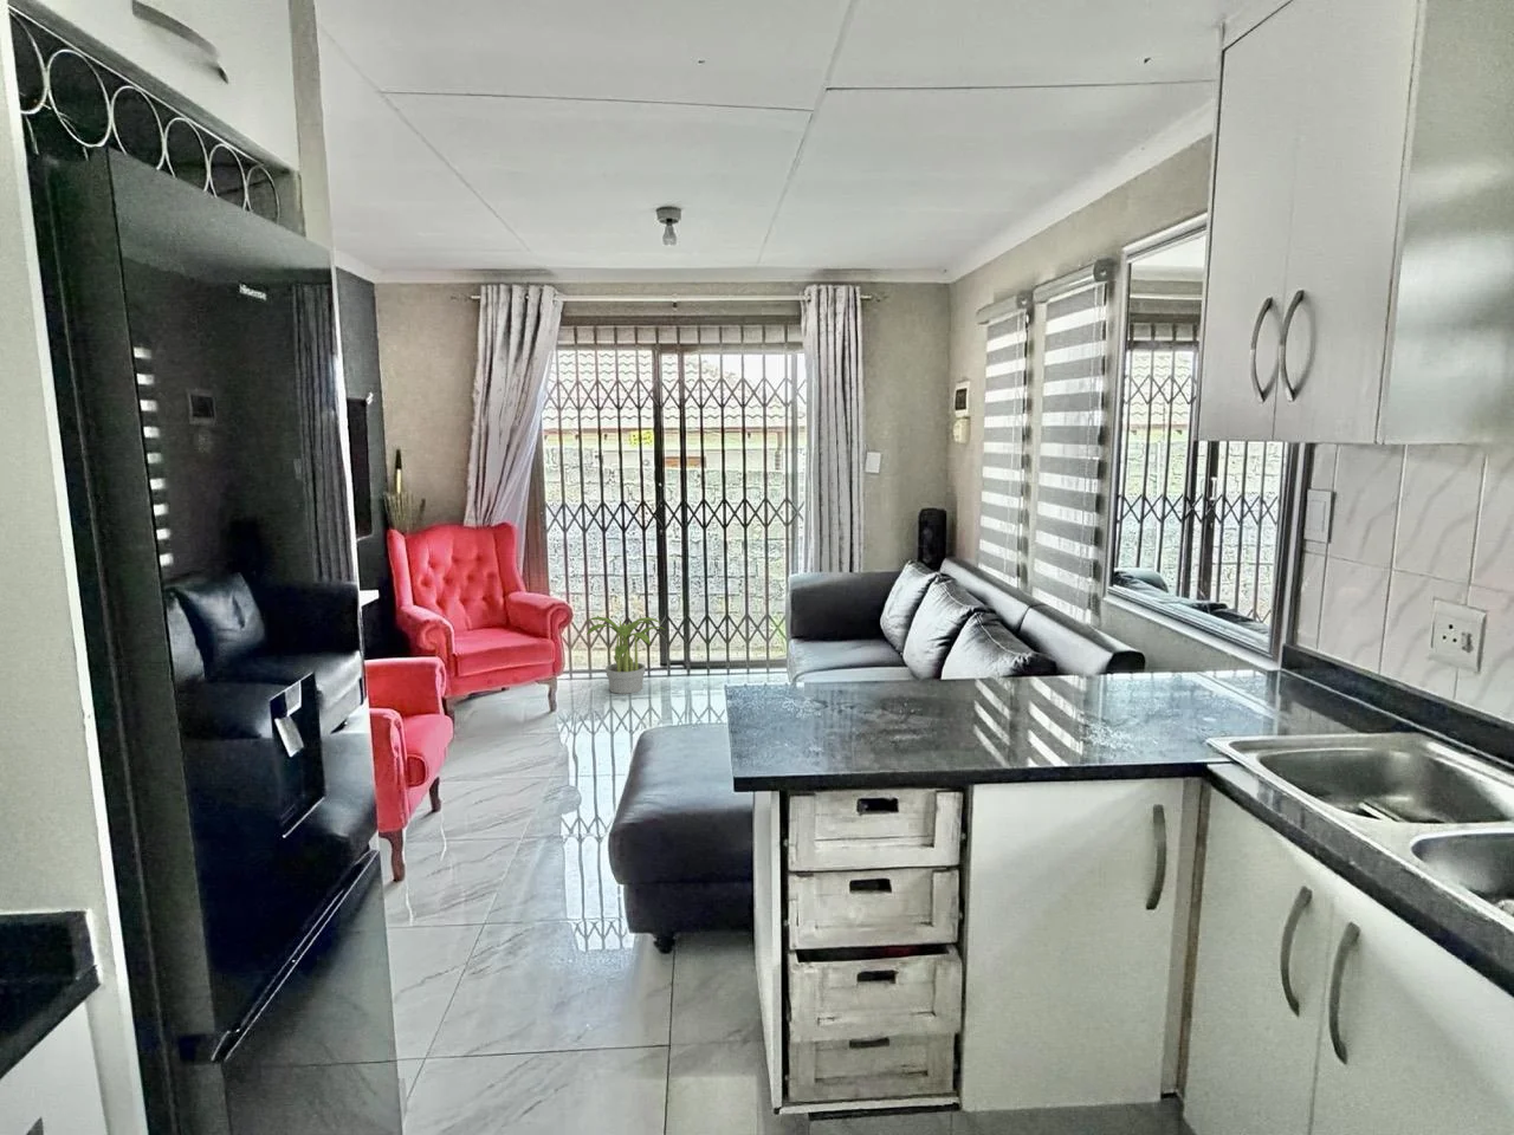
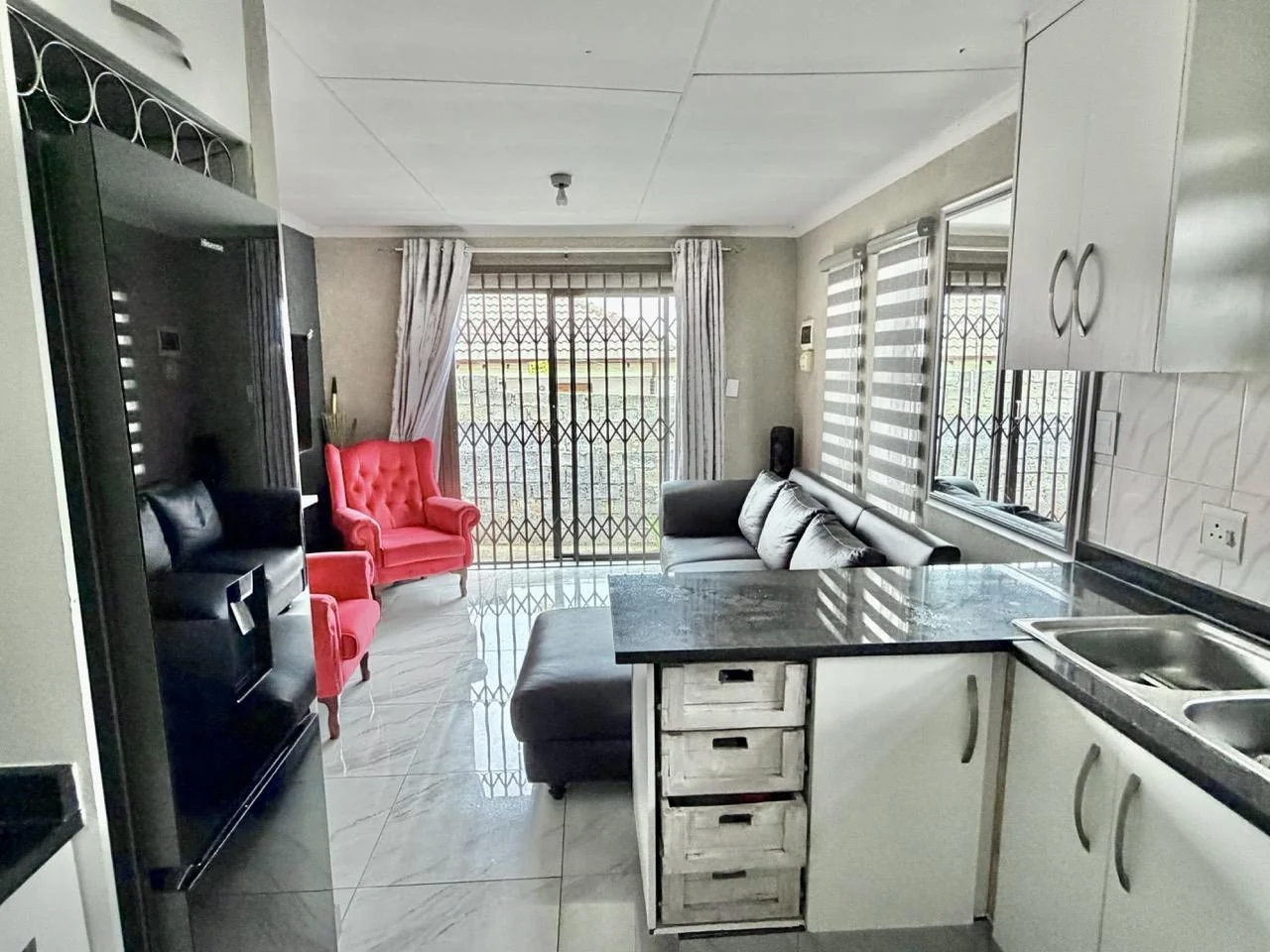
- potted plant [585,616,668,695]
